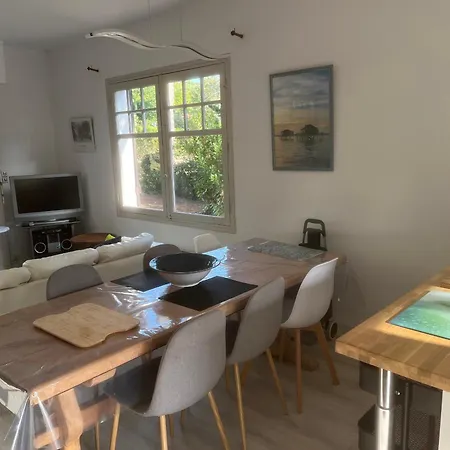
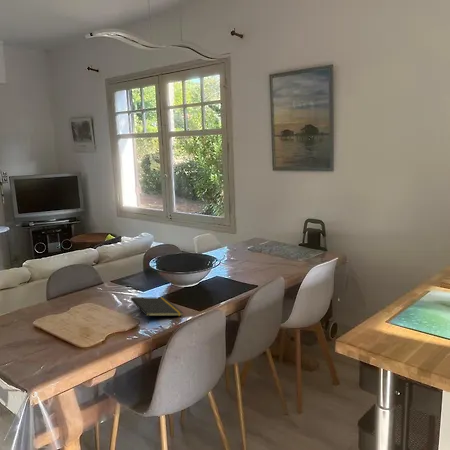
+ notepad [130,296,184,325]
